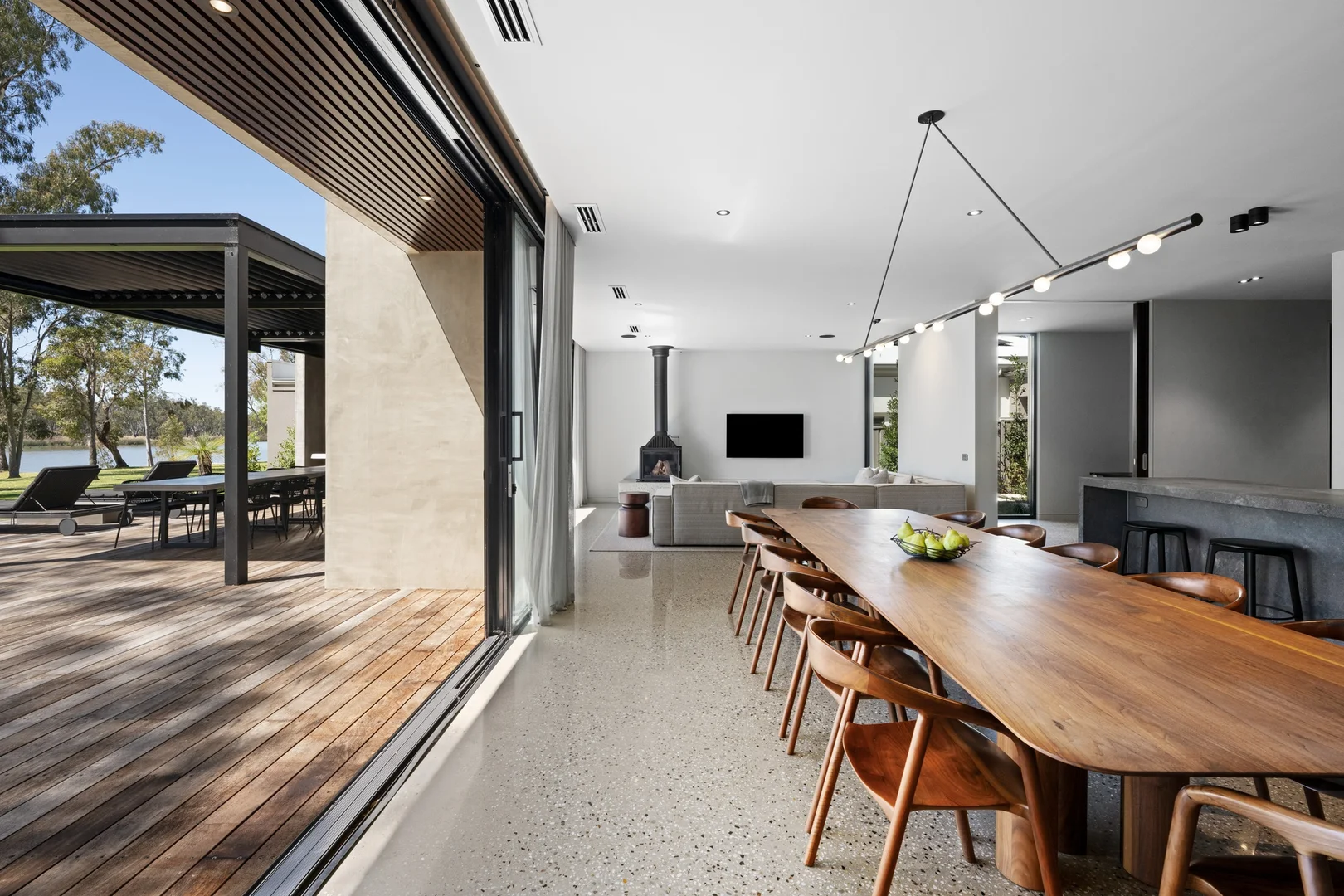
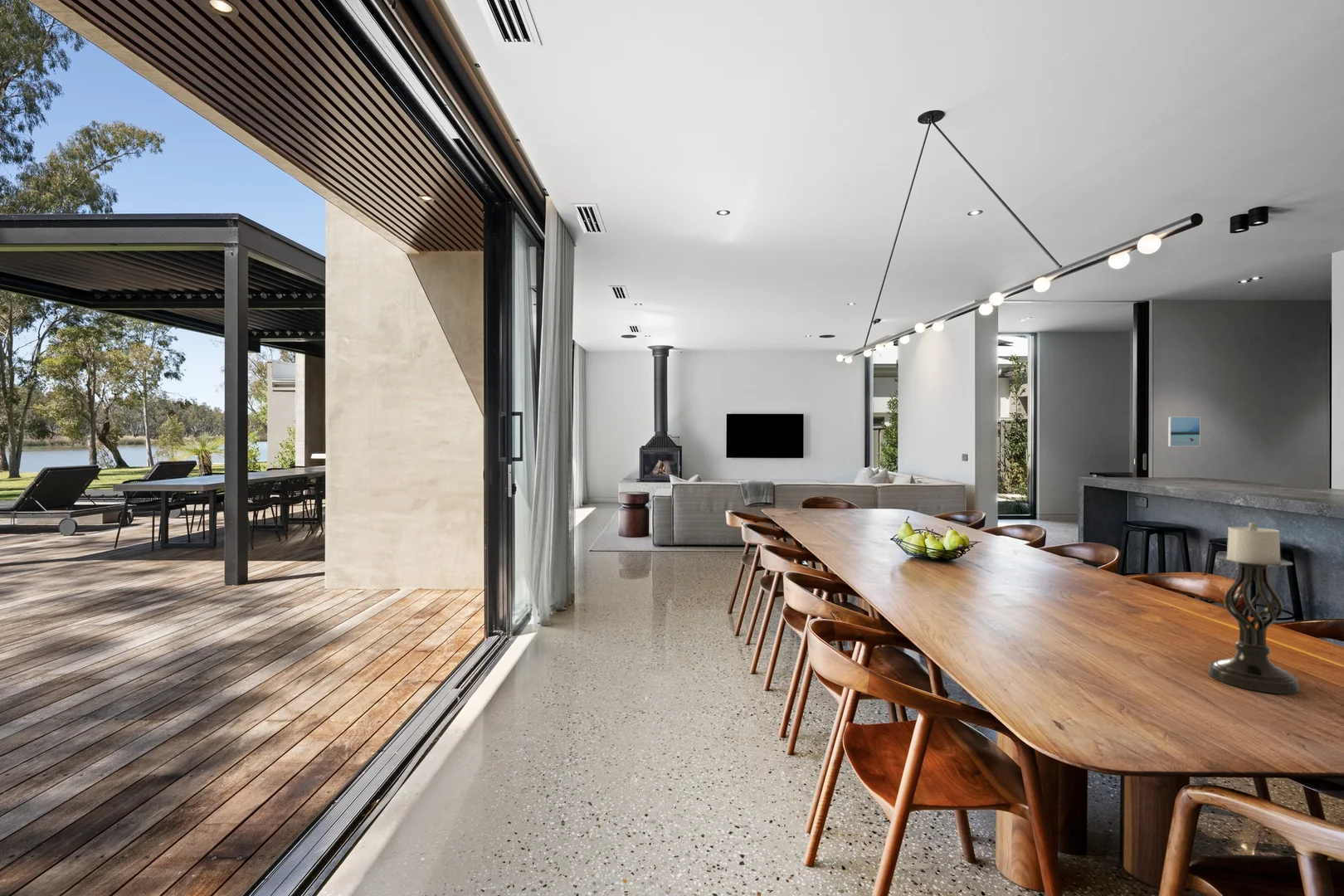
+ candle holder [1207,522,1301,694]
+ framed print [1167,416,1201,447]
